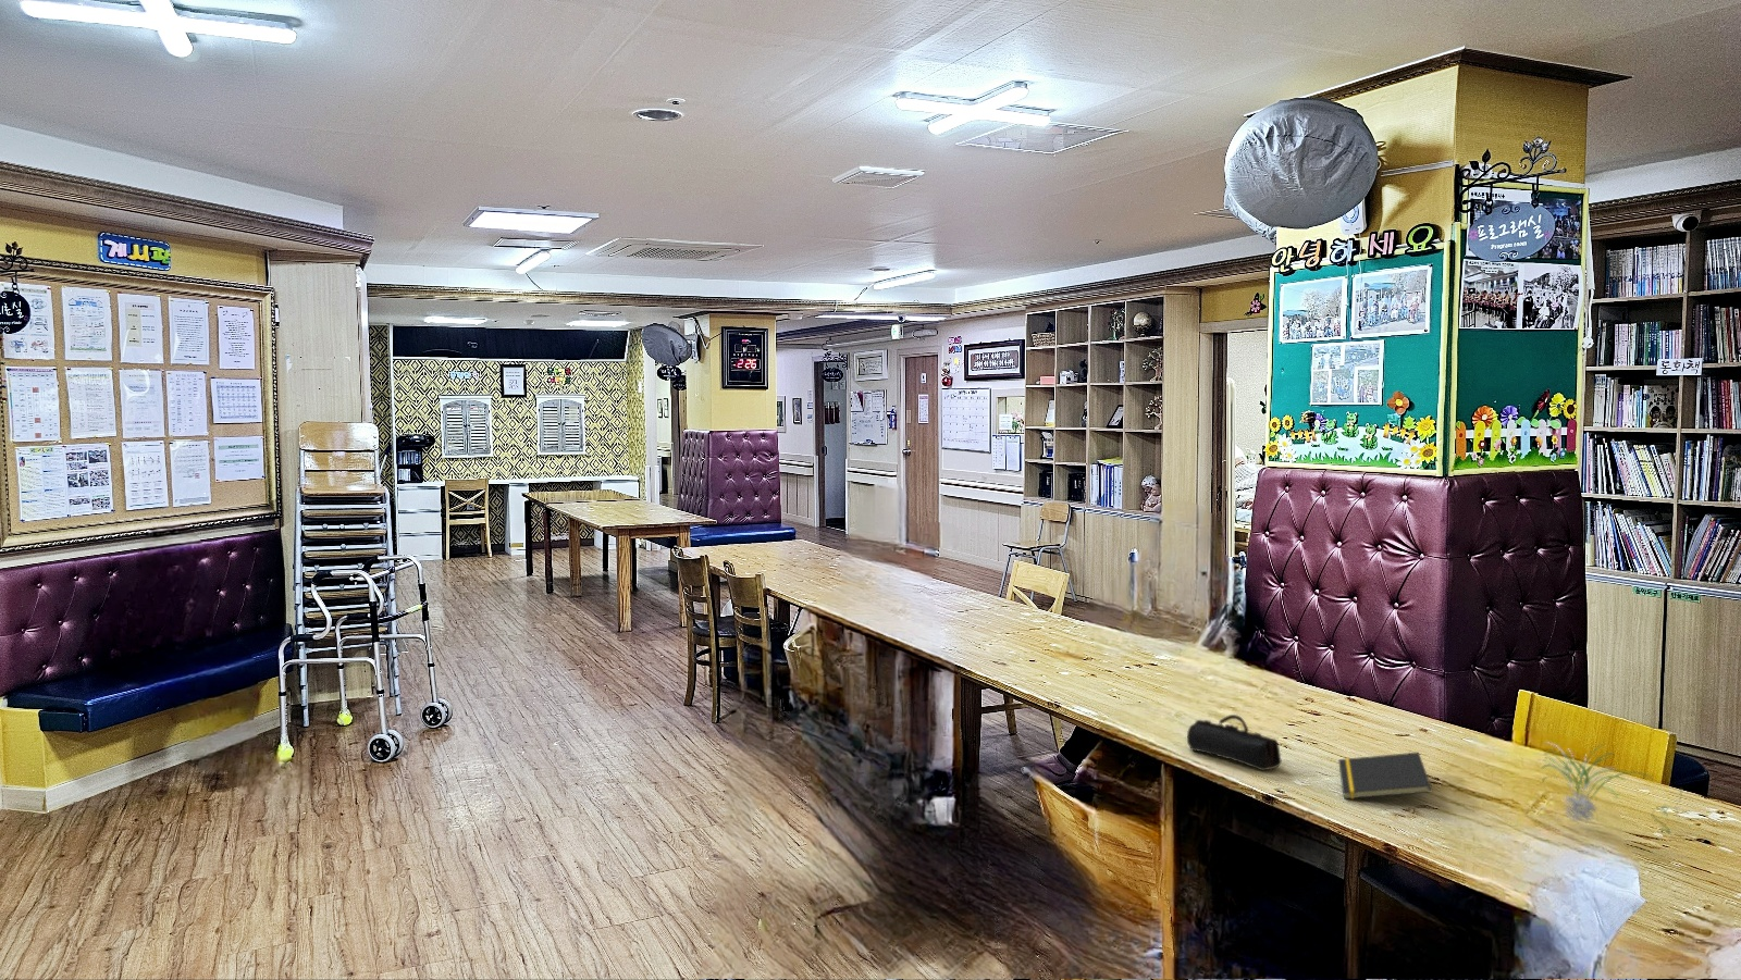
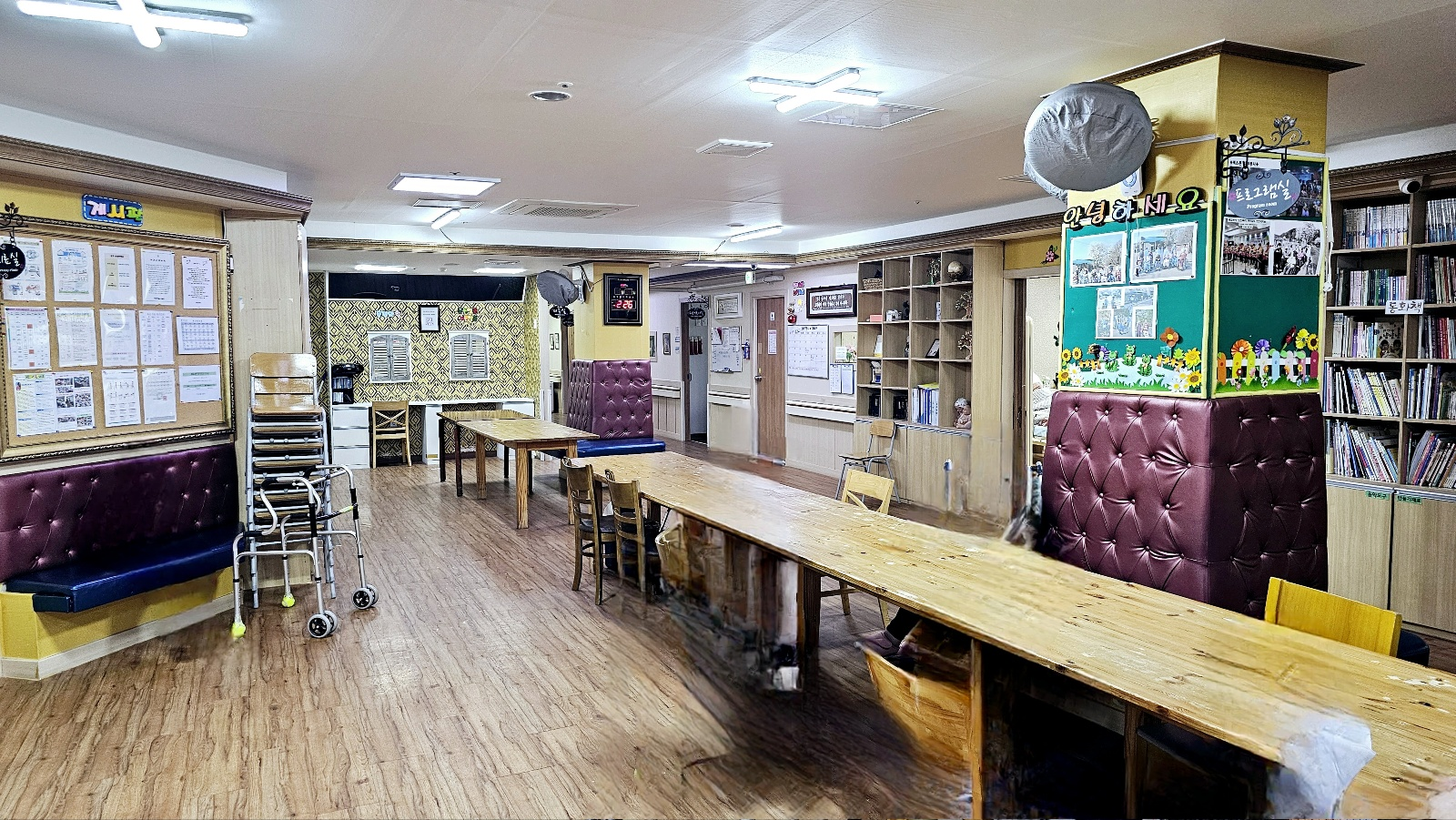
- notepad [1337,752,1432,800]
- pencil case [1186,713,1283,771]
- plant [1531,741,1684,835]
